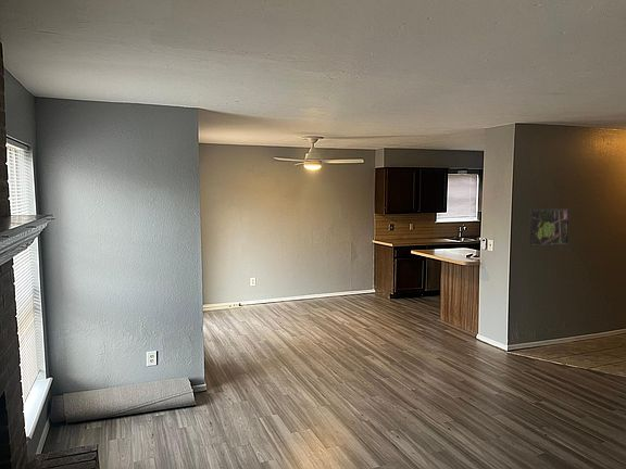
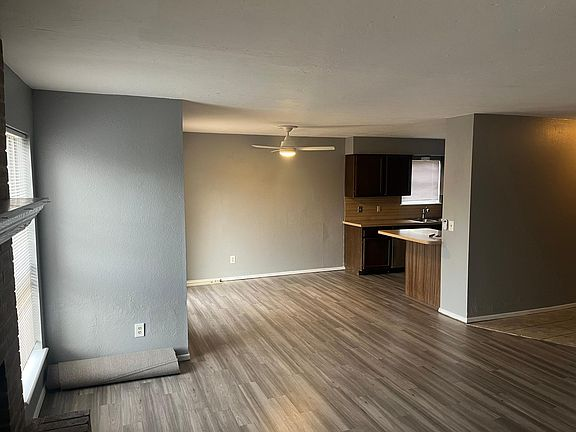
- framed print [527,207,571,248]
